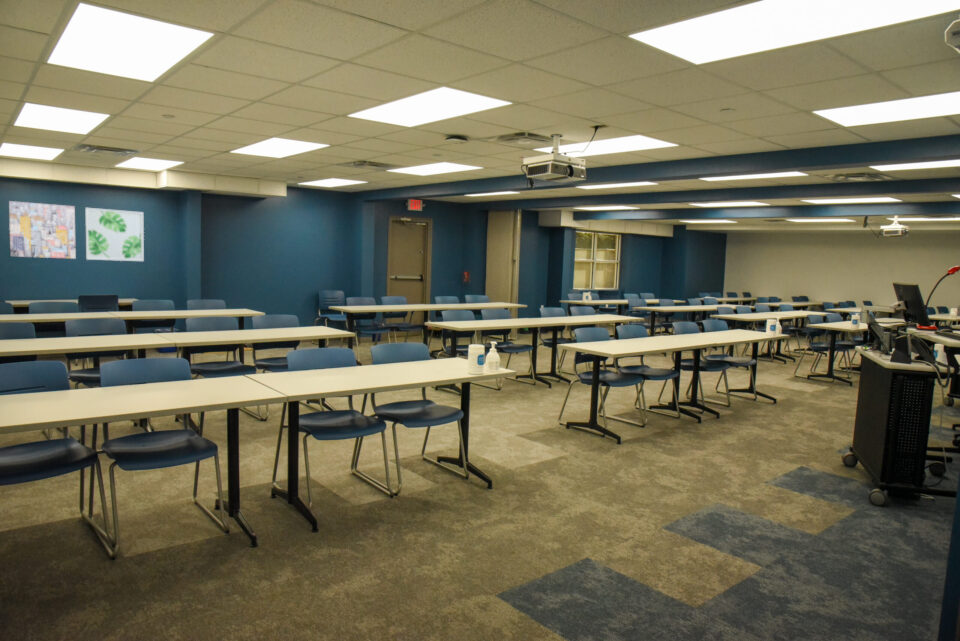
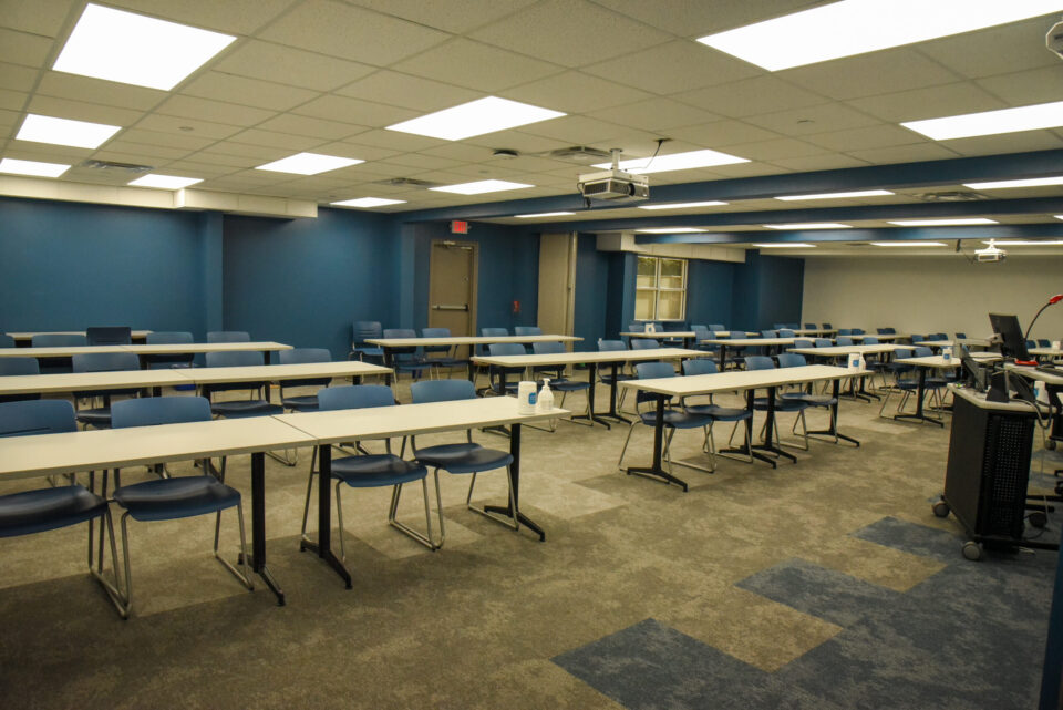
- wall art [84,207,145,262]
- wall art [8,200,77,260]
